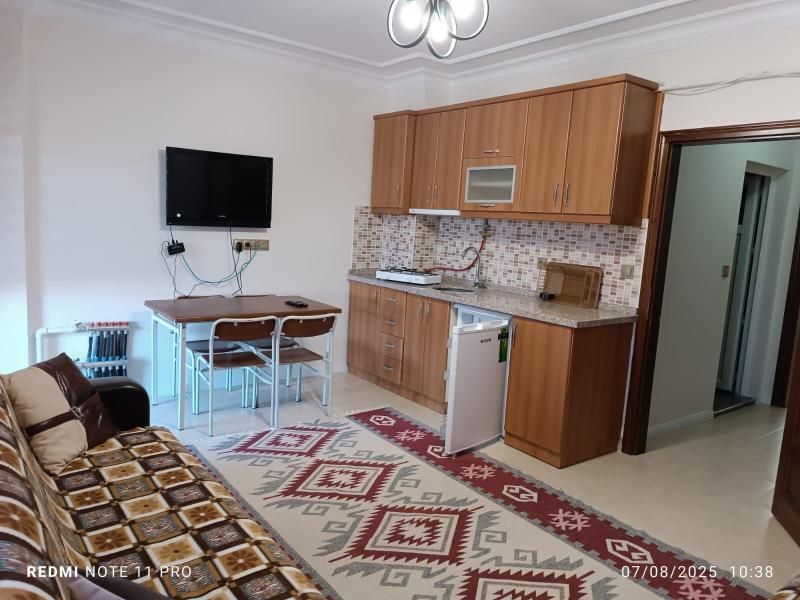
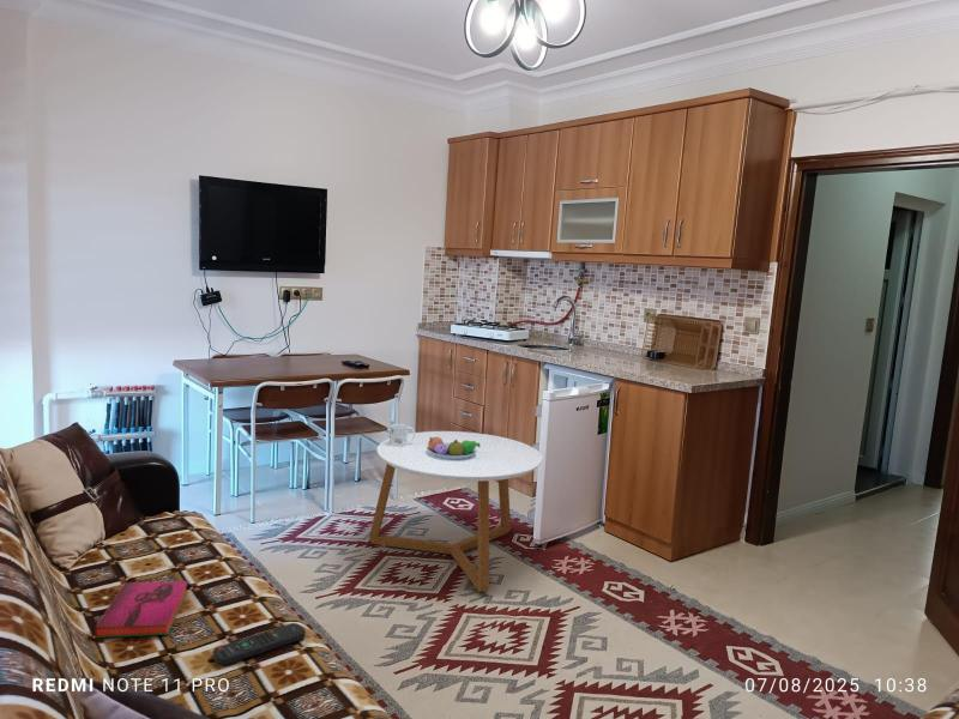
+ hardback book [94,580,189,639]
+ coffee table [368,430,544,593]
+ remote control [212,622,307,666]
+ fruit bowl [427,437,481,460]
+ mug [388,423,416,447]
